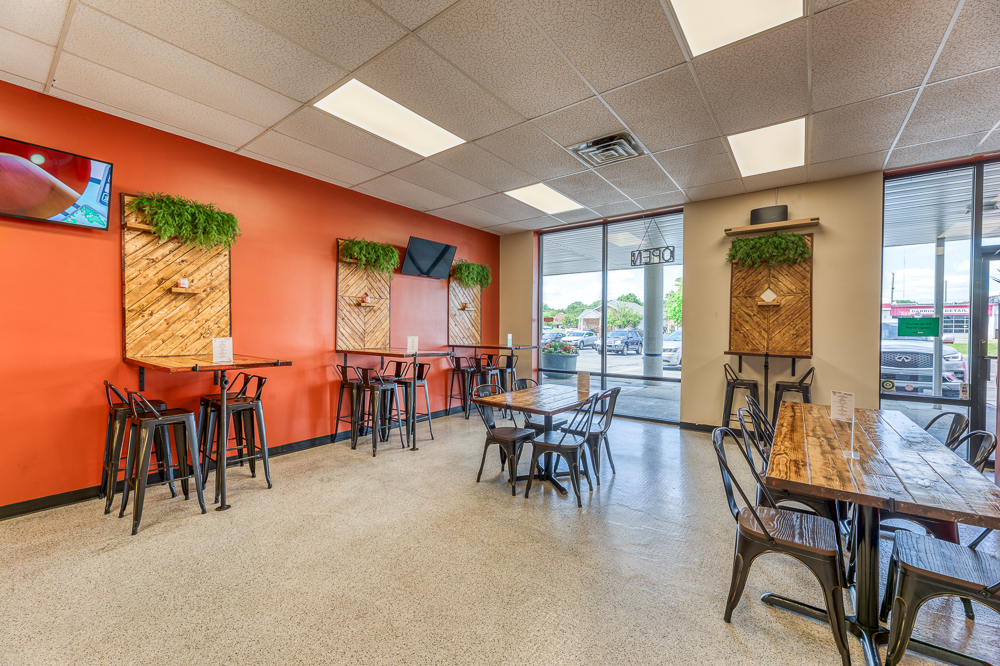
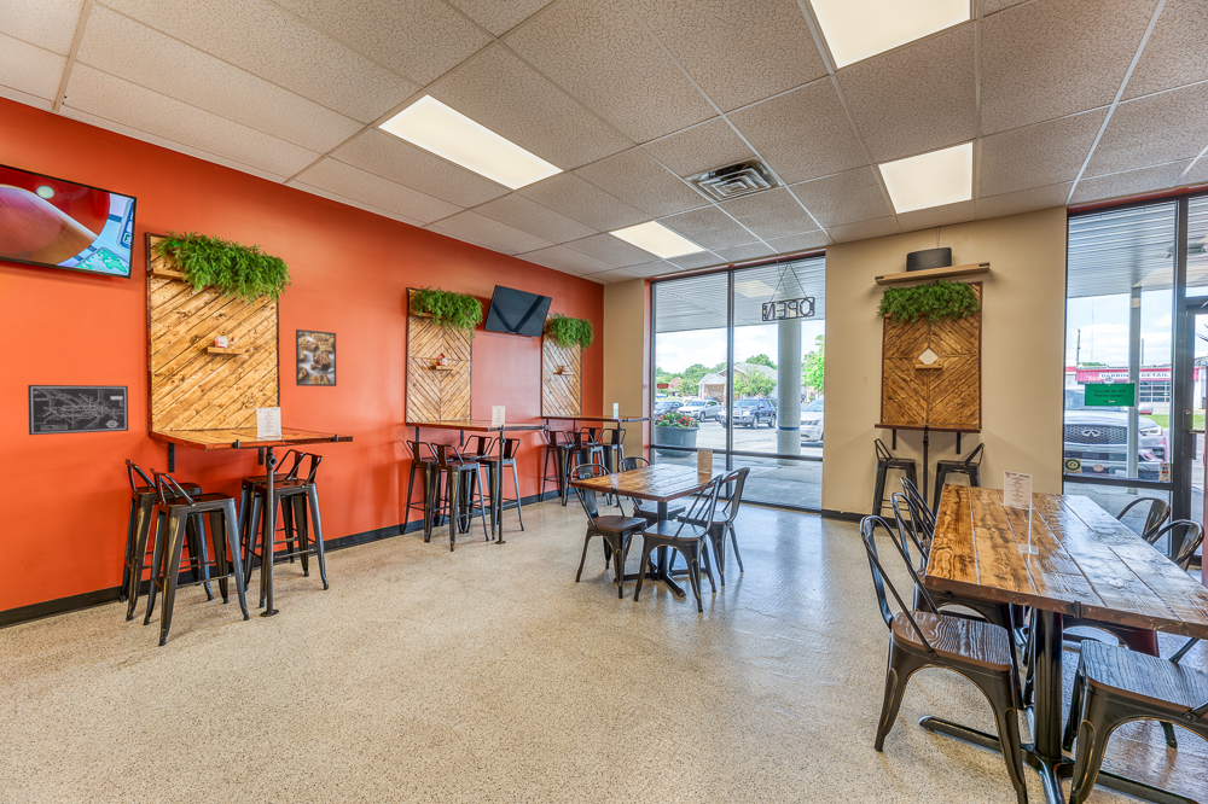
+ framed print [295,328,337,388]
+ wall art [27,384,129,436]
